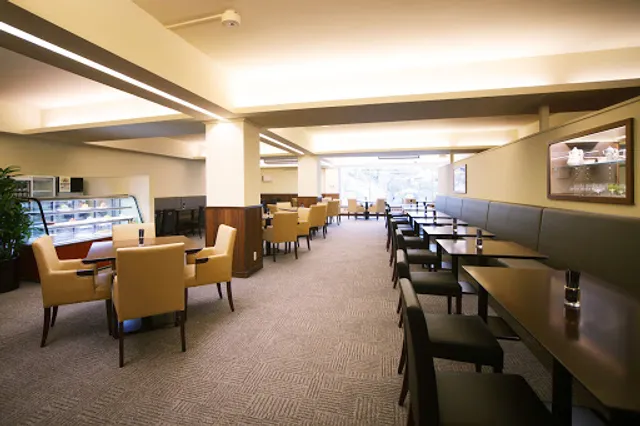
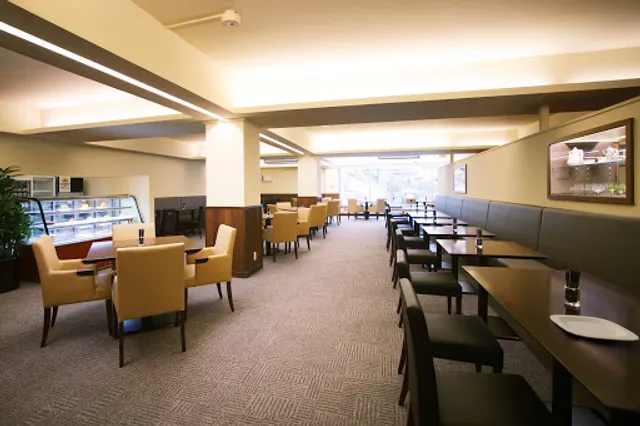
+ plate [549,314,640,342]
